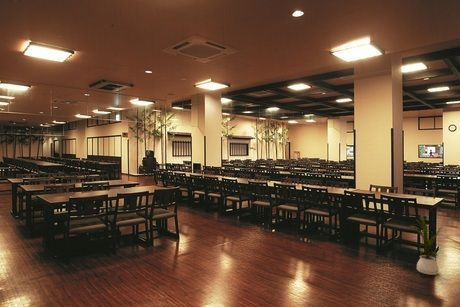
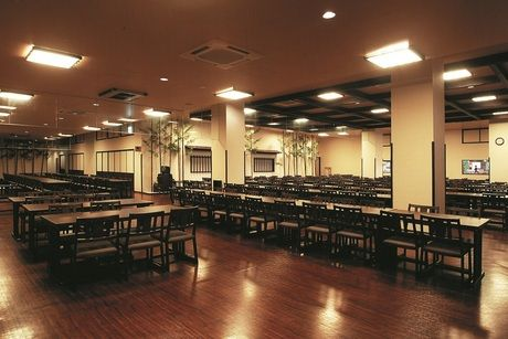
- house plant [409,217,443,276]
